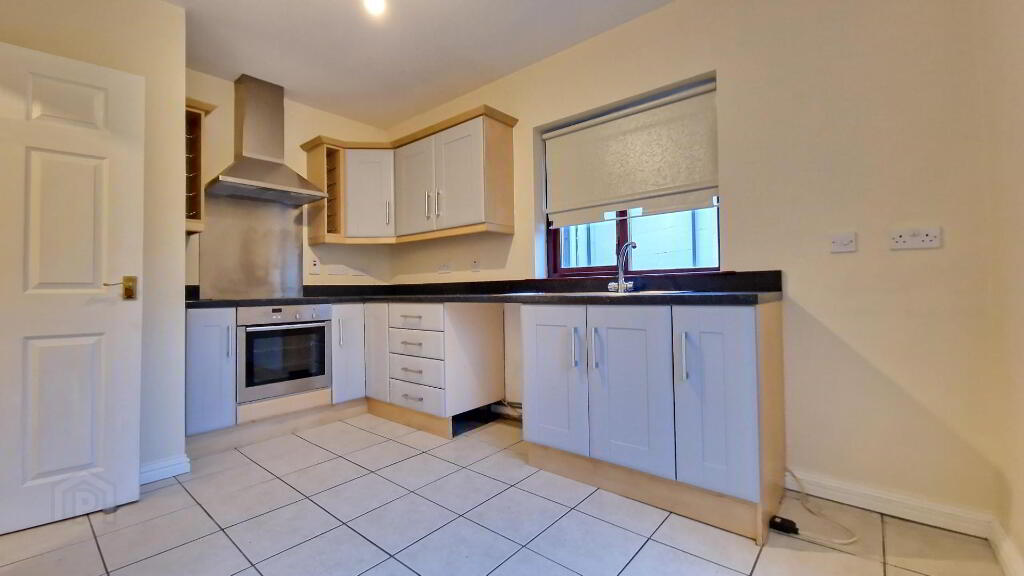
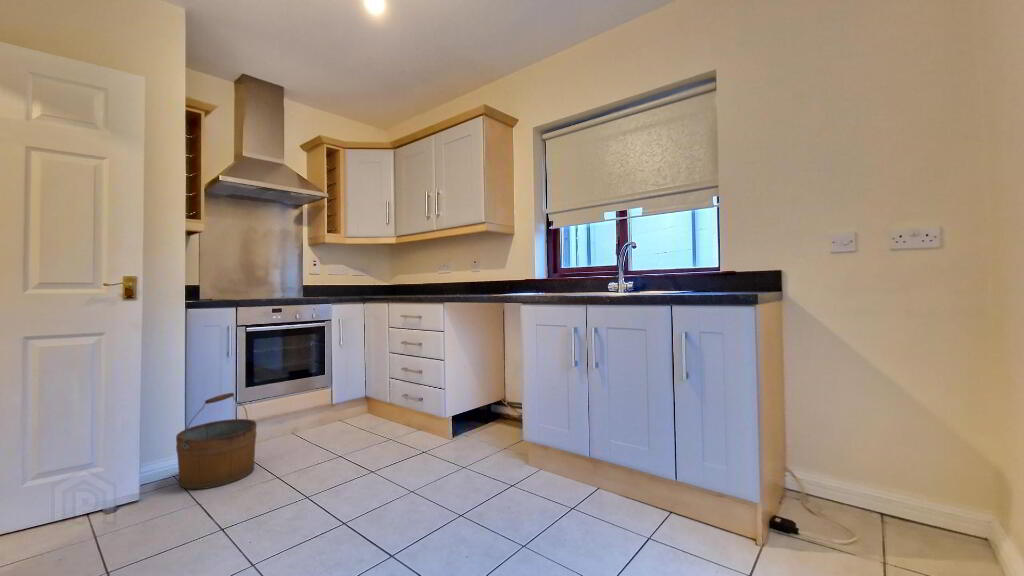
+ bucket [175,392,258,490]
